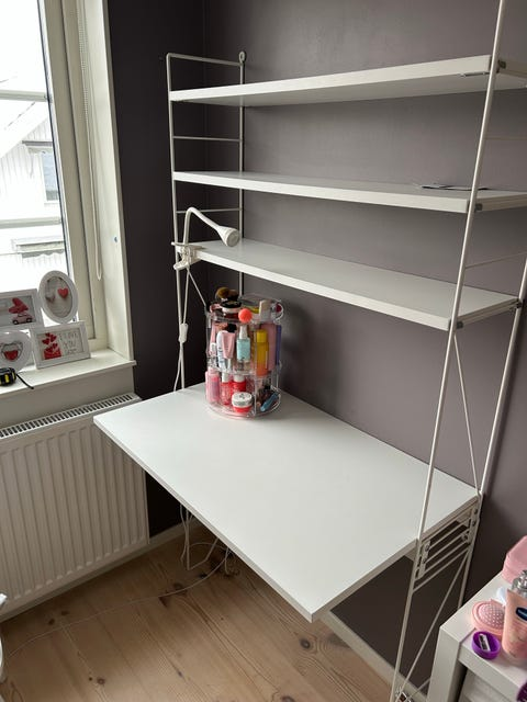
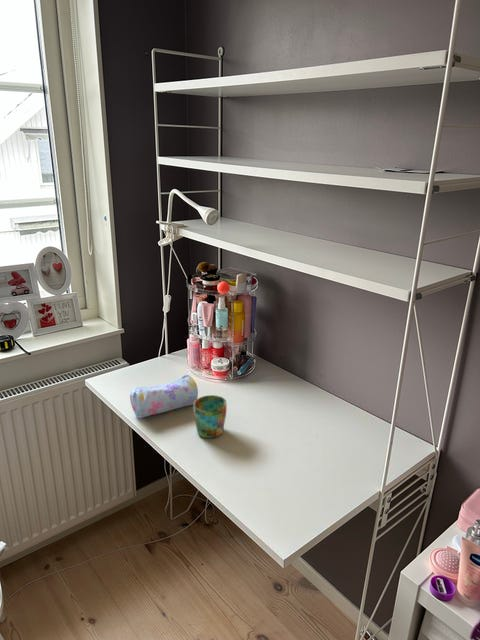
+ mug [193,394,228,439]
+ pencil case [129,374,199,419]
